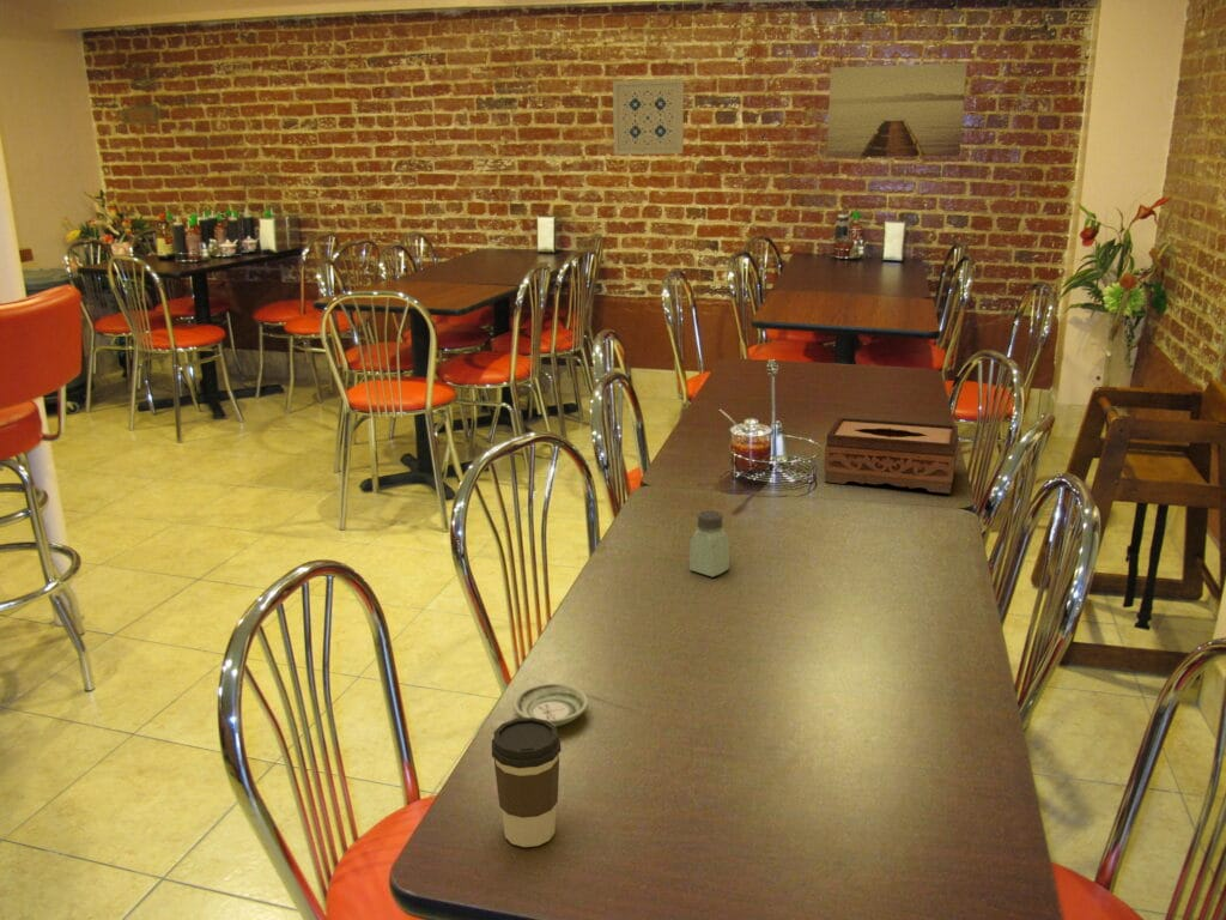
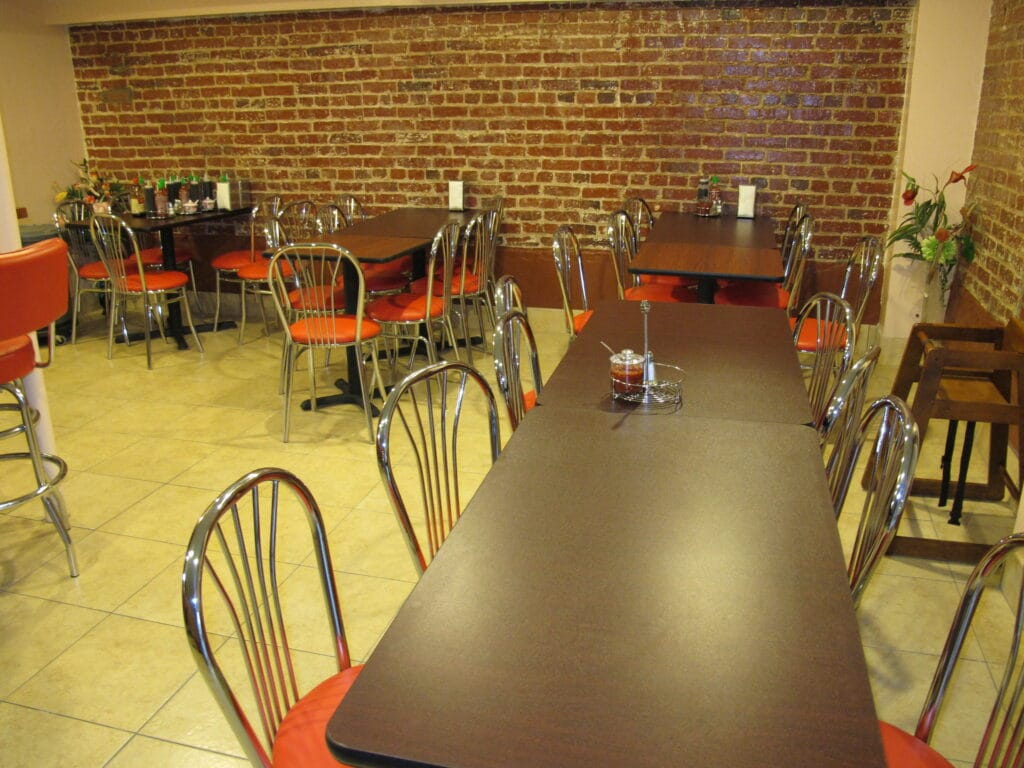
- saltshaker [688,509,730,577]
- saucer [512,682,589,728]
- coffee cup [491,718,563,848]
- wall art [612,78,685,156]
- tissue box [823,416,959,495]
- wall art [826,61,967,158]
